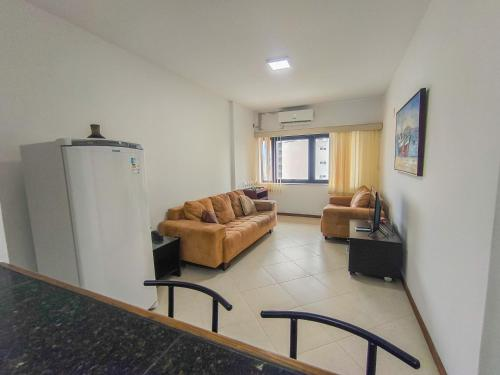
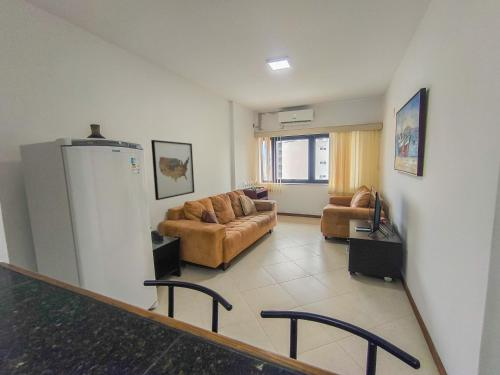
+ wall art [150,139,195,201]
